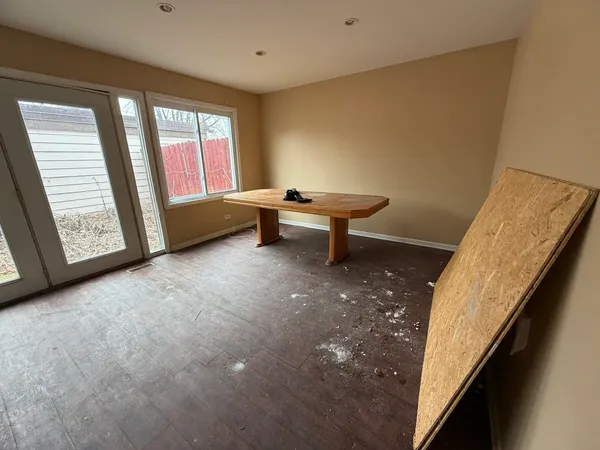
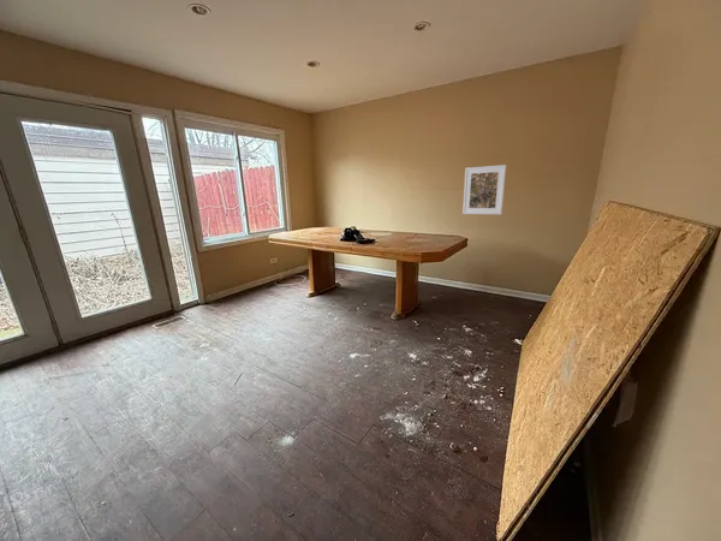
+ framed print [461,164,507,215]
